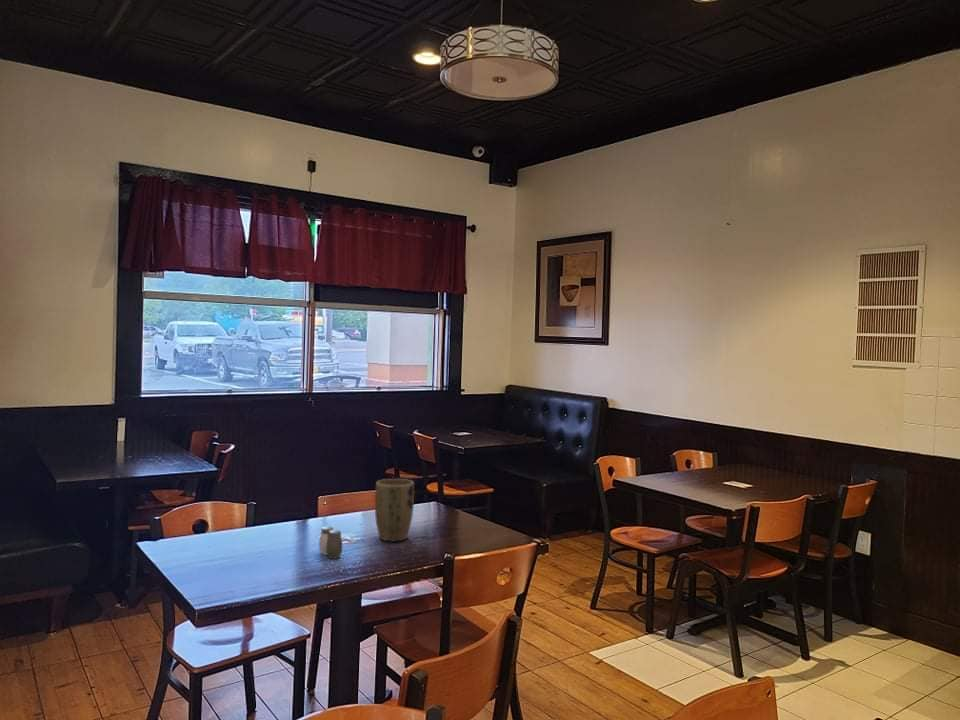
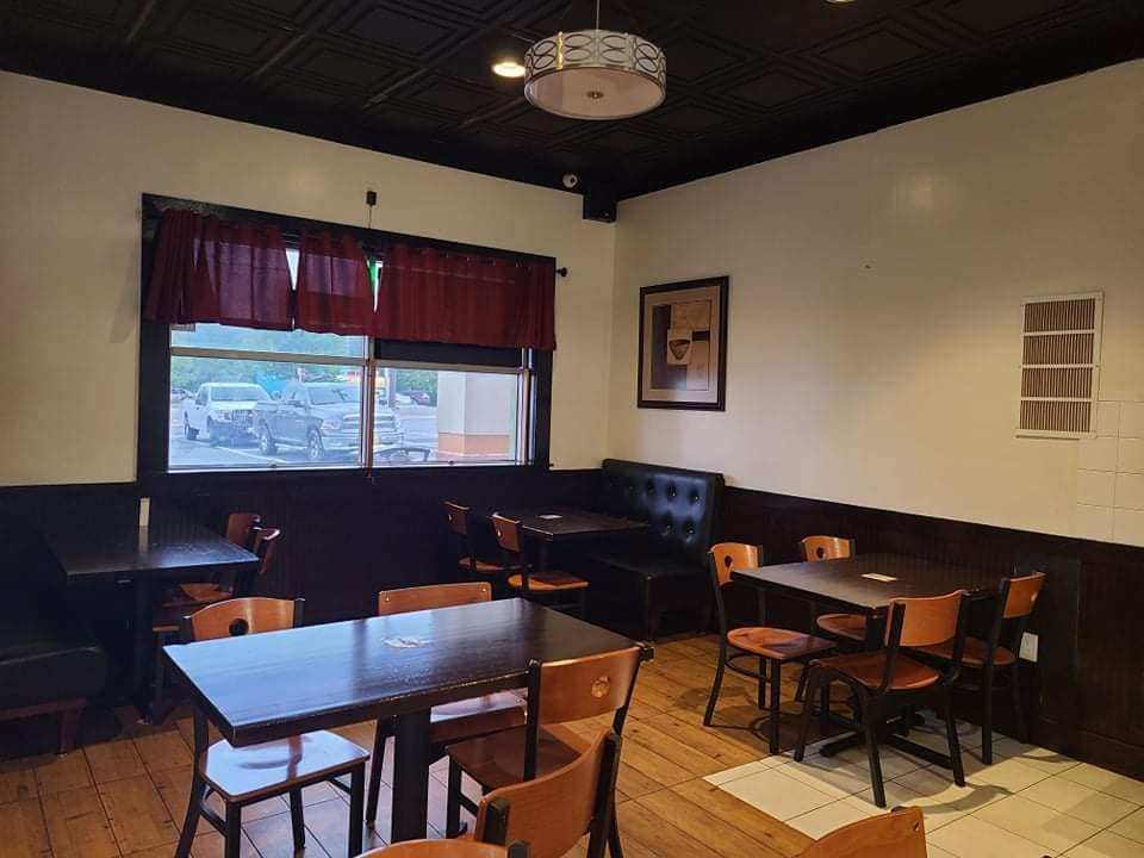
- plant pot [374,478,415,542]
- salt and pepper shaker [318,526,343,560]
